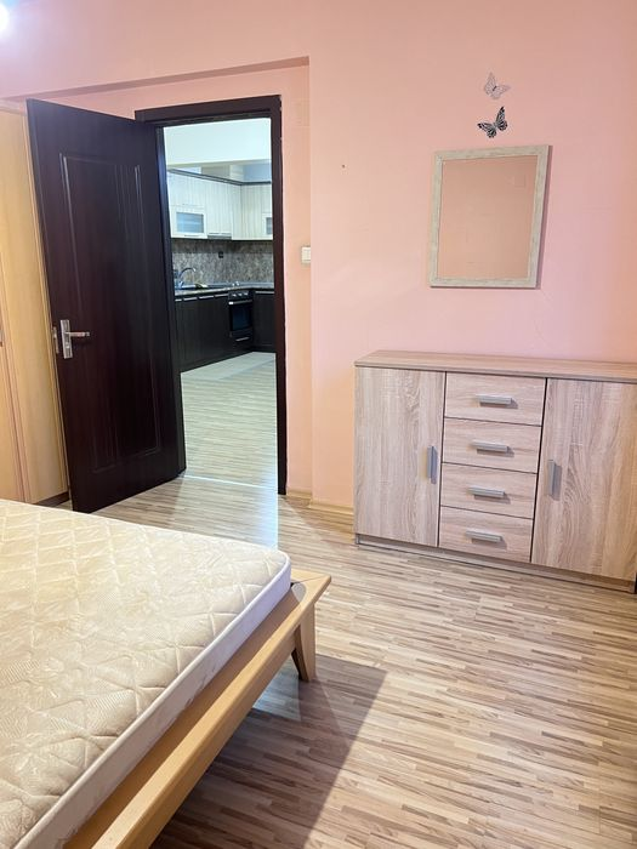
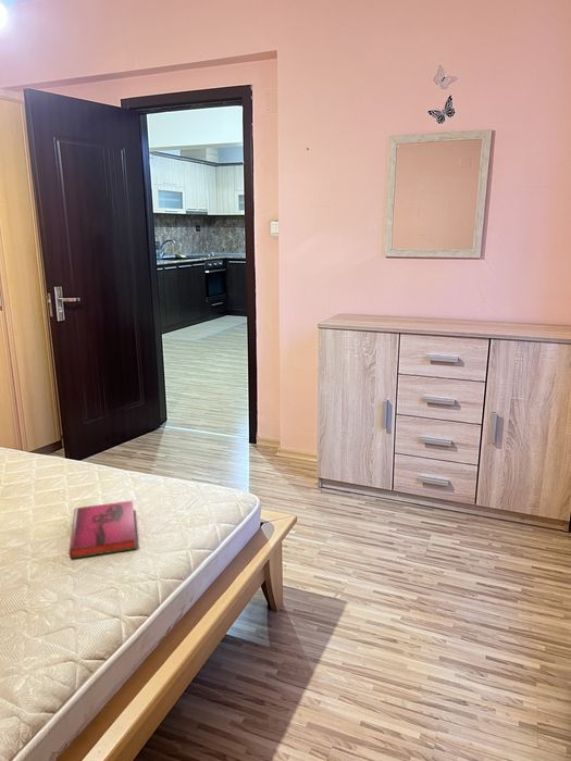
+ hardback book [67,500,138,560]
